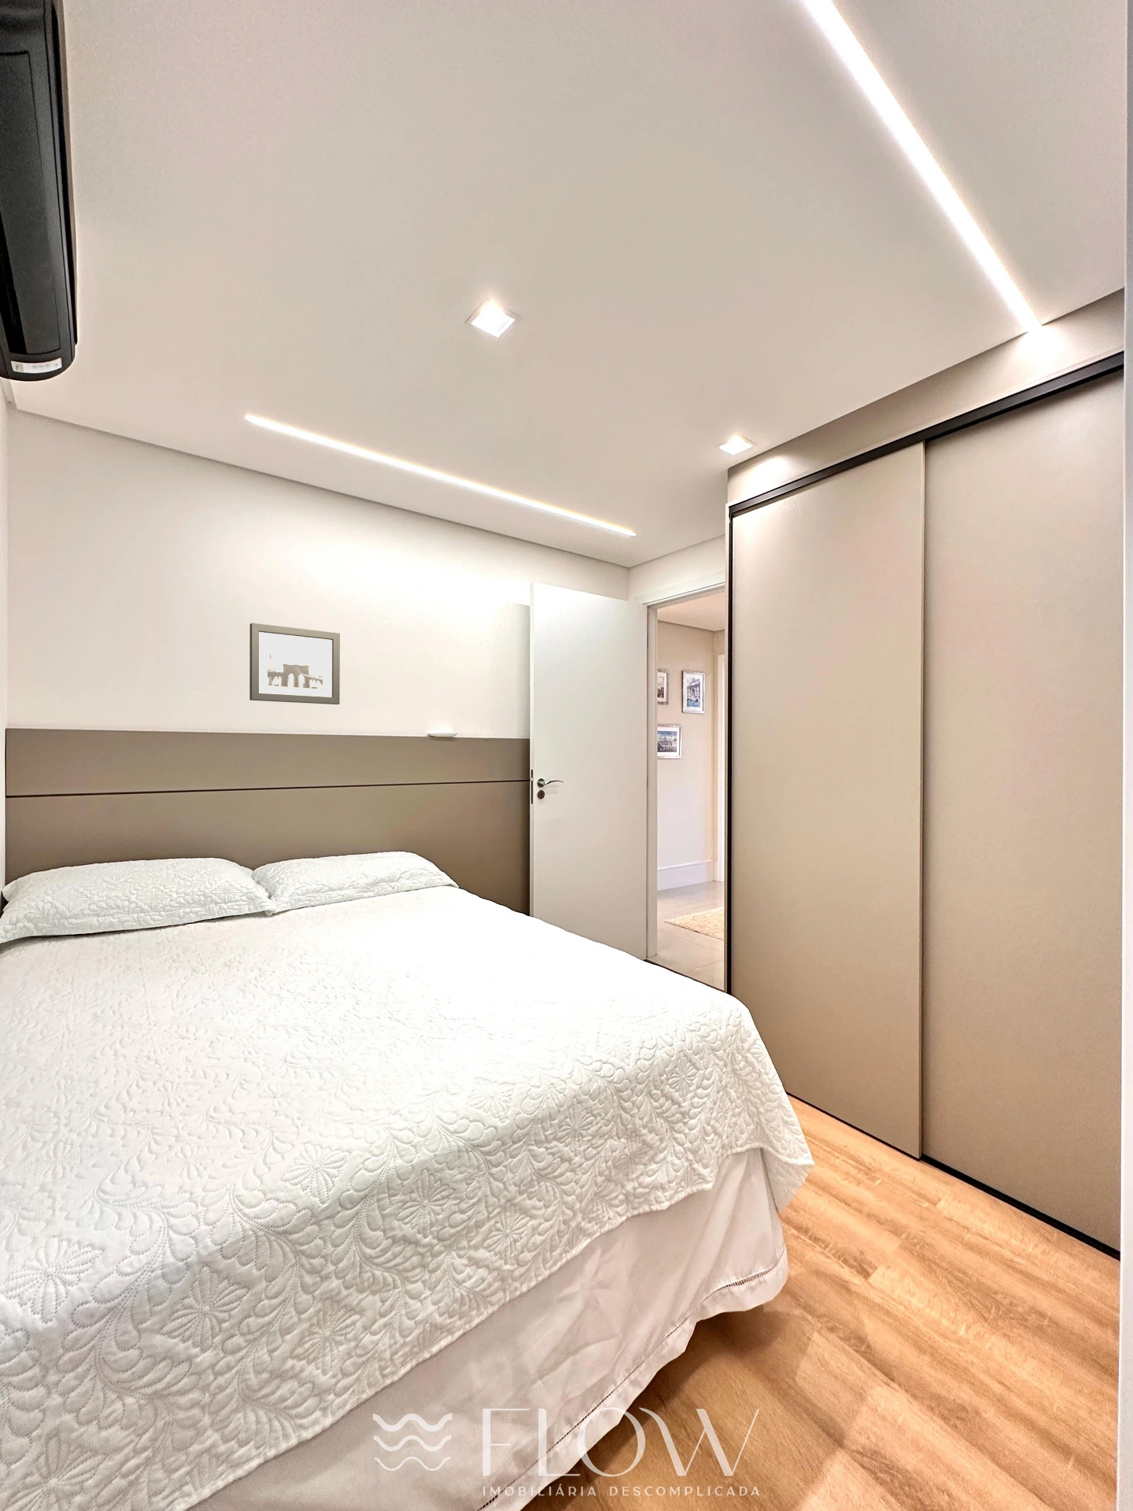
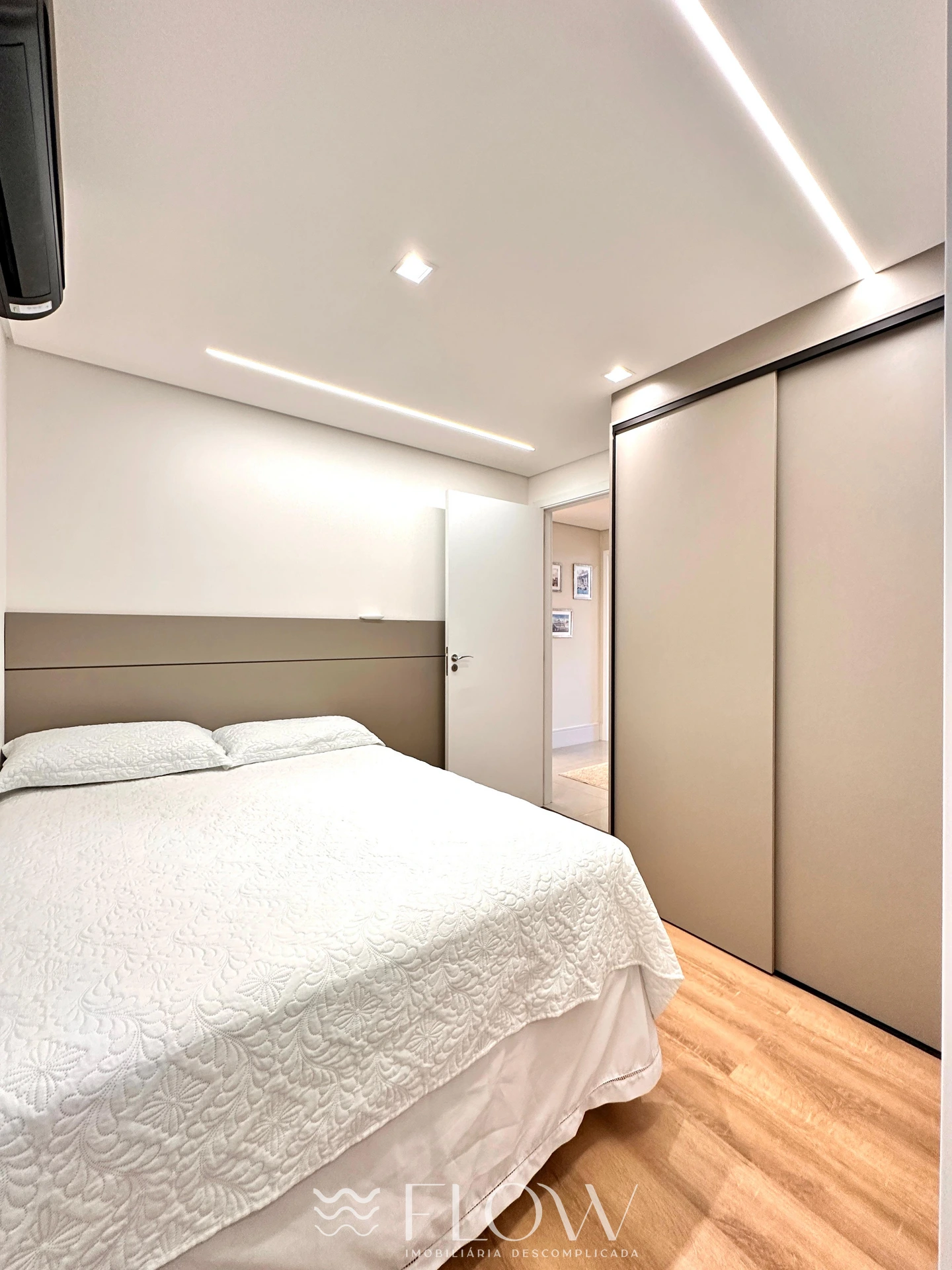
- wall art [249,622,340,706]
